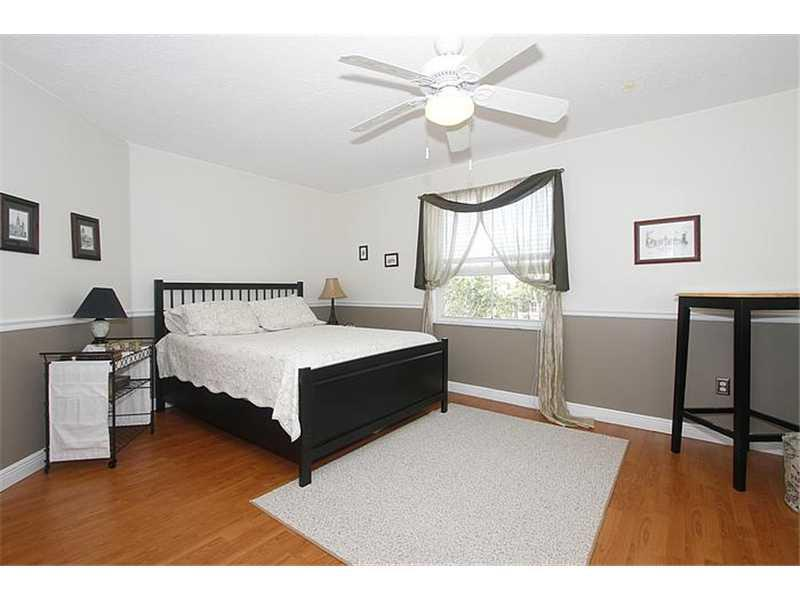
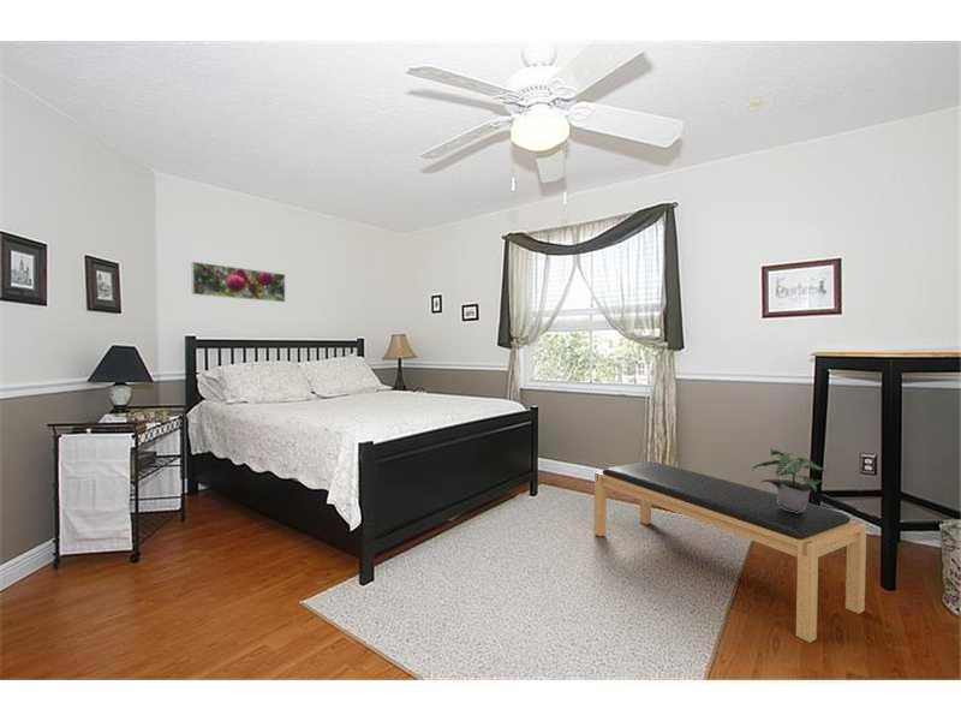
+ bench [593,460,867,644]
+ potted plant [751,448,826,513]
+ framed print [190,261,286,303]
